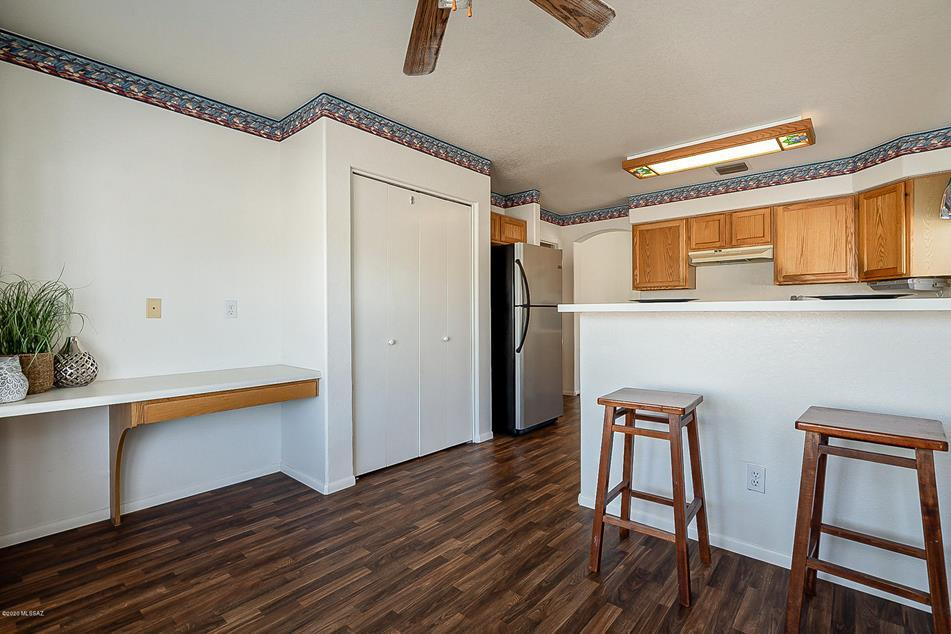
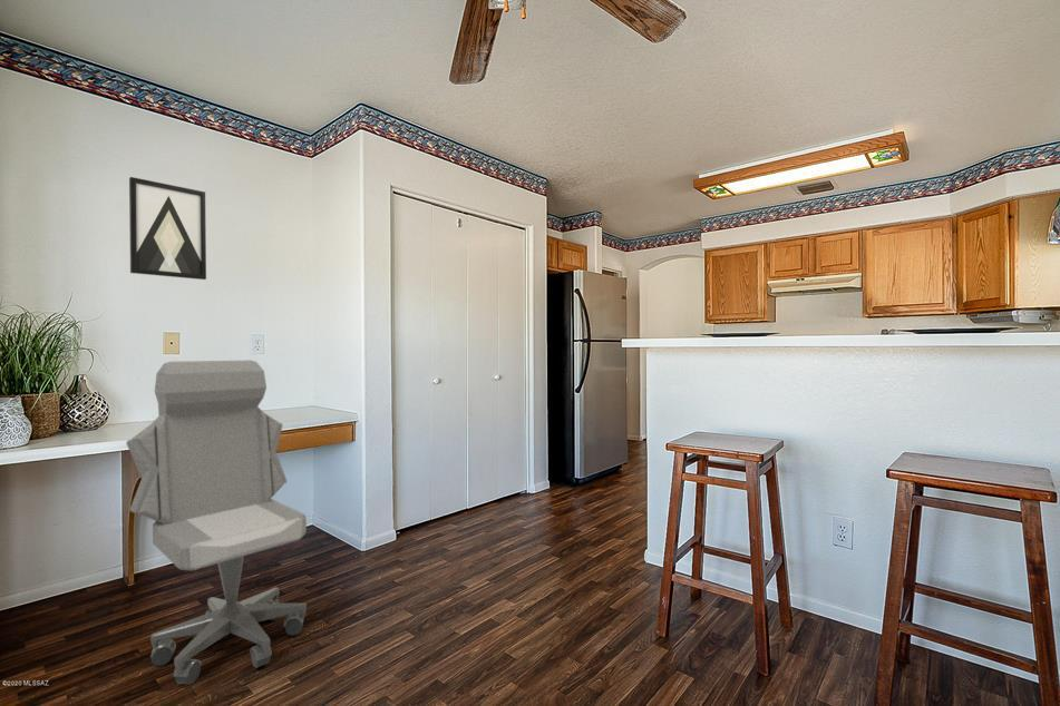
+ wall art [128,176,207,281]
+ office chair [126,360,308,686]
